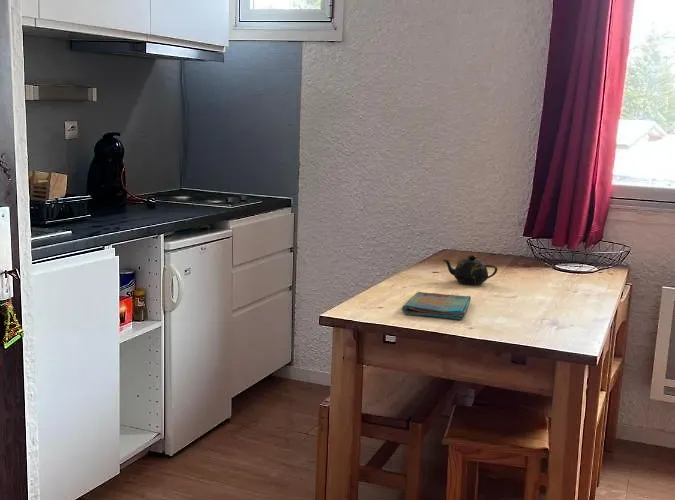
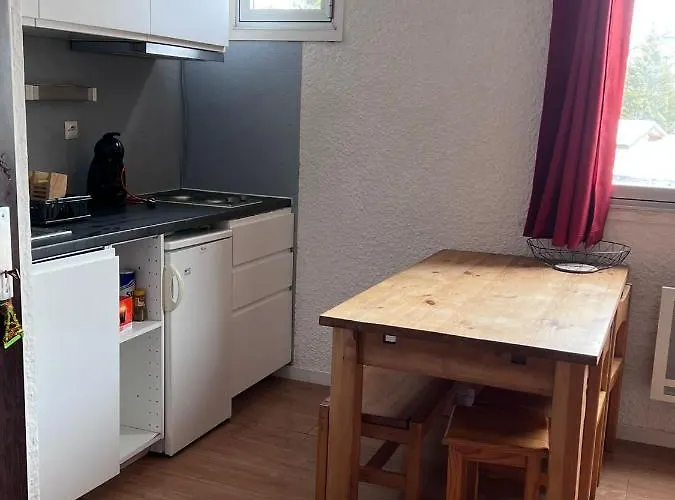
- teapot [443,254,498,285]
- dish towel [401,291,472,320]
